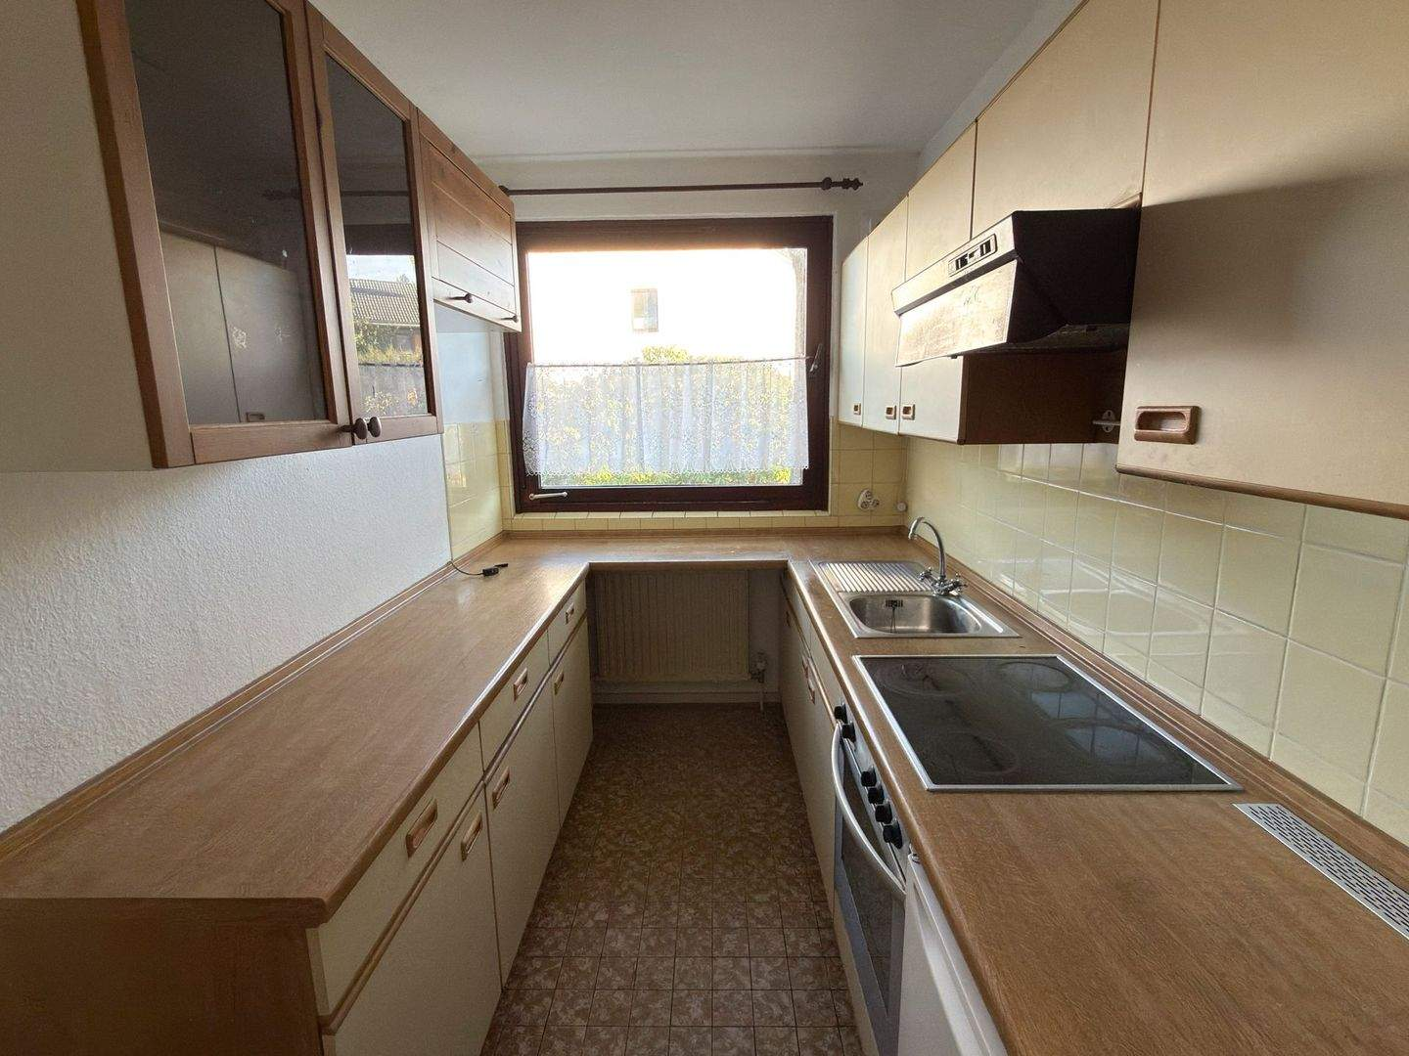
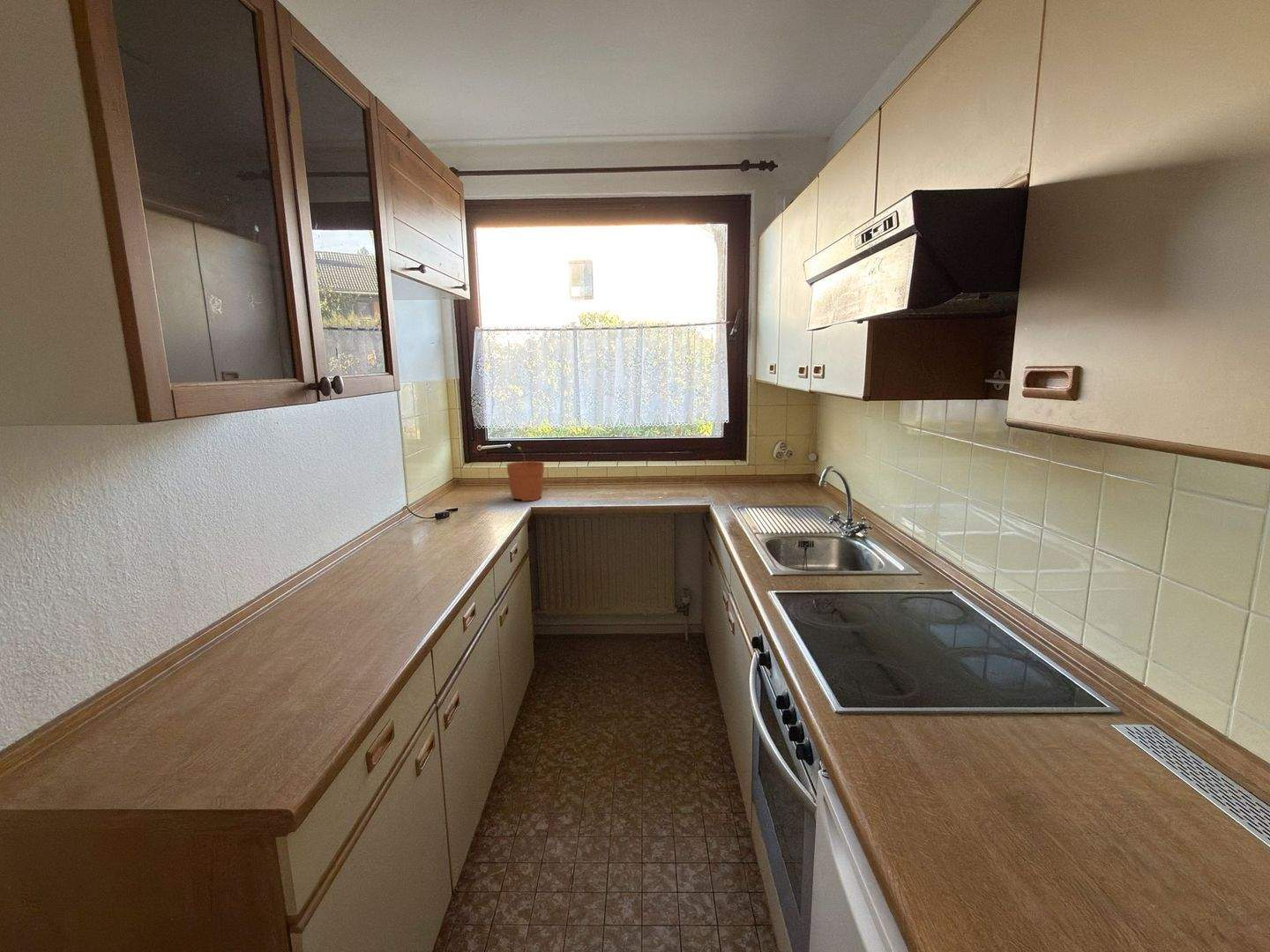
+ plant pot [505,446,545,502]
